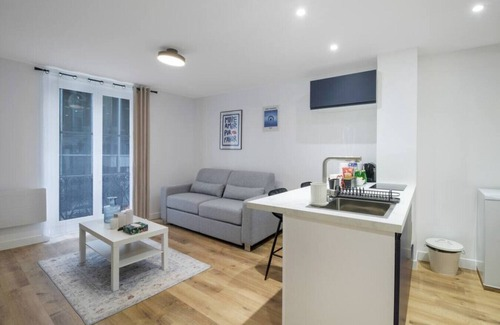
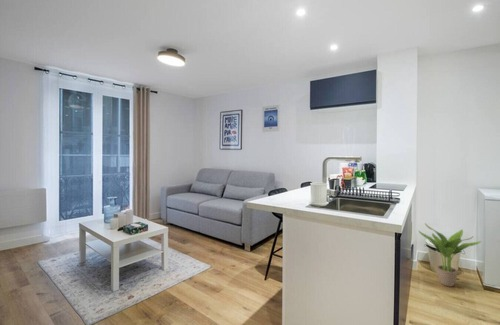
+ potted plant [417,222,482,288]
